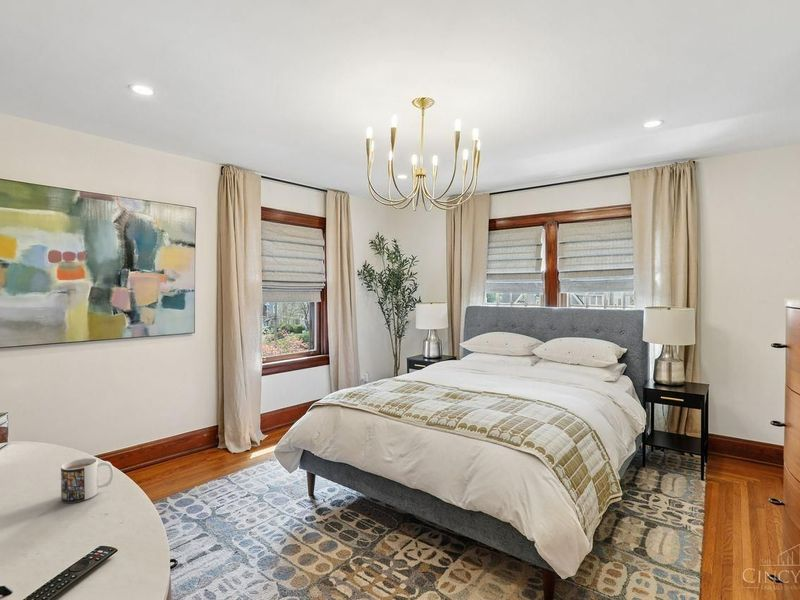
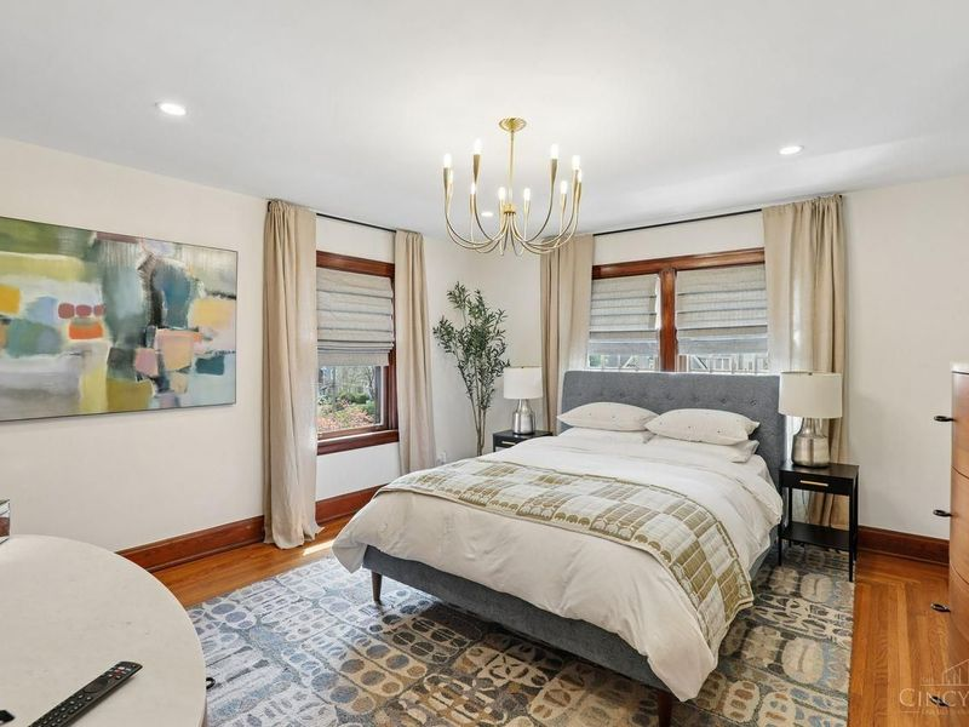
- mug [60,457,115,504]
